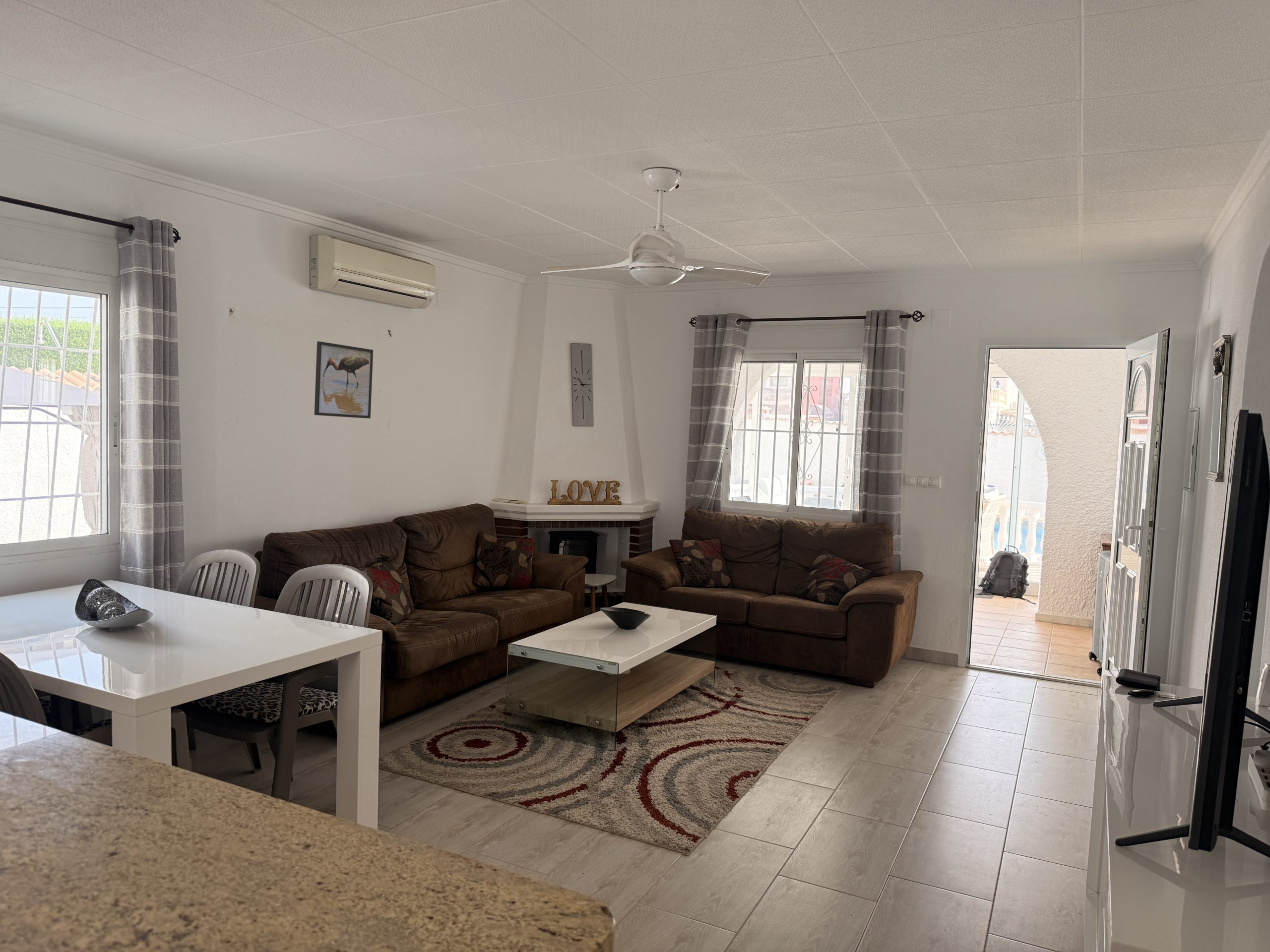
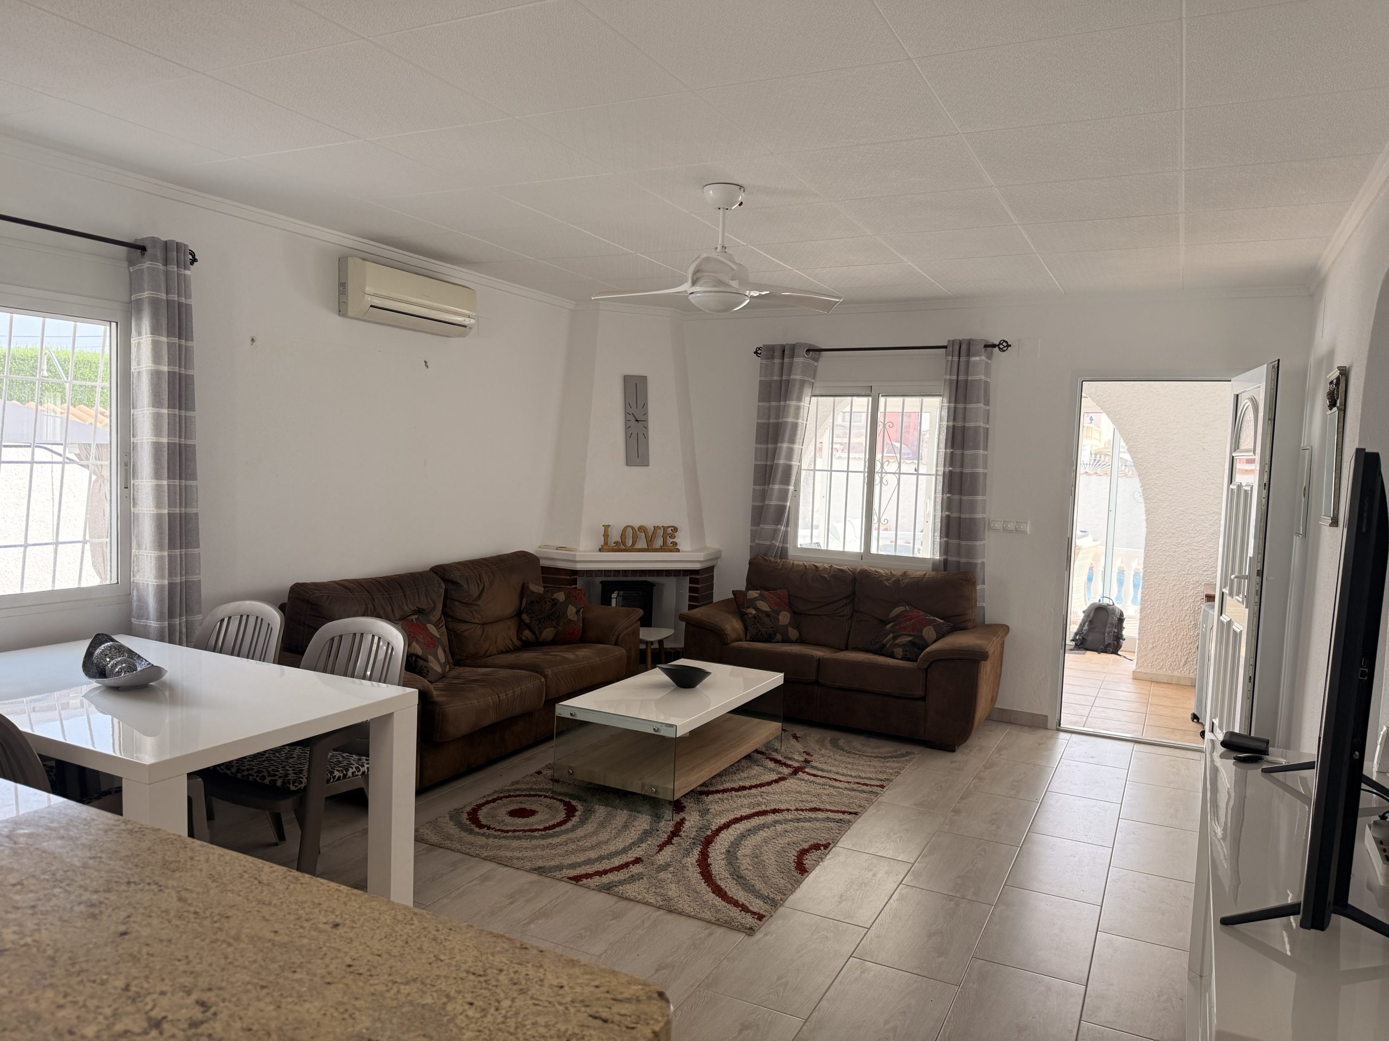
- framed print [314,341,374,419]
